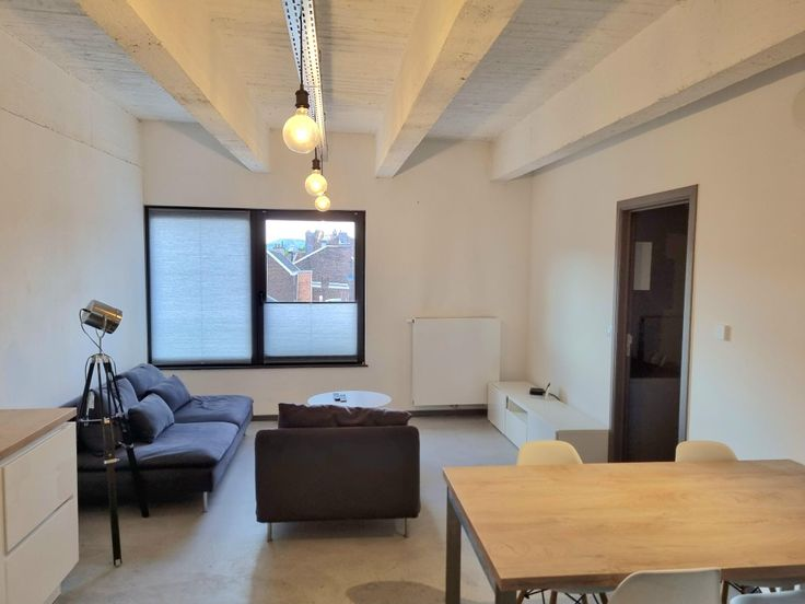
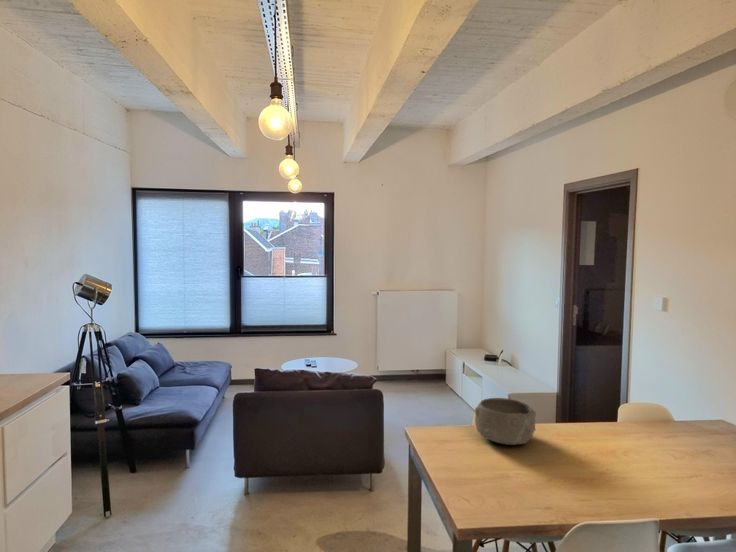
+ bowl [474,397,537,446]
